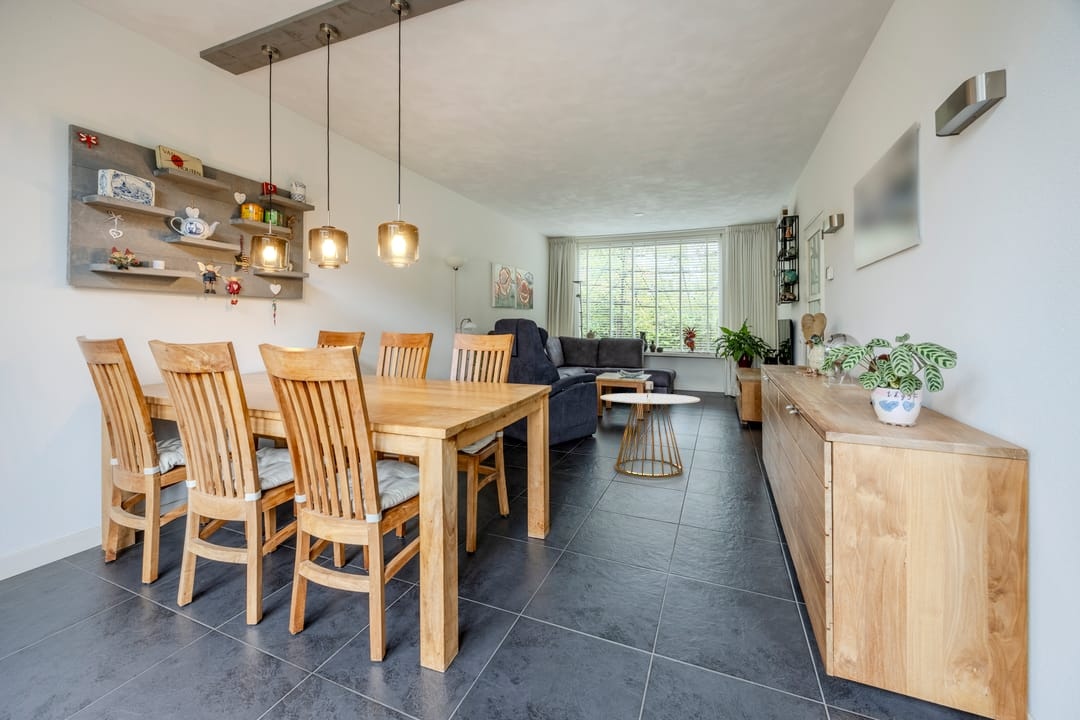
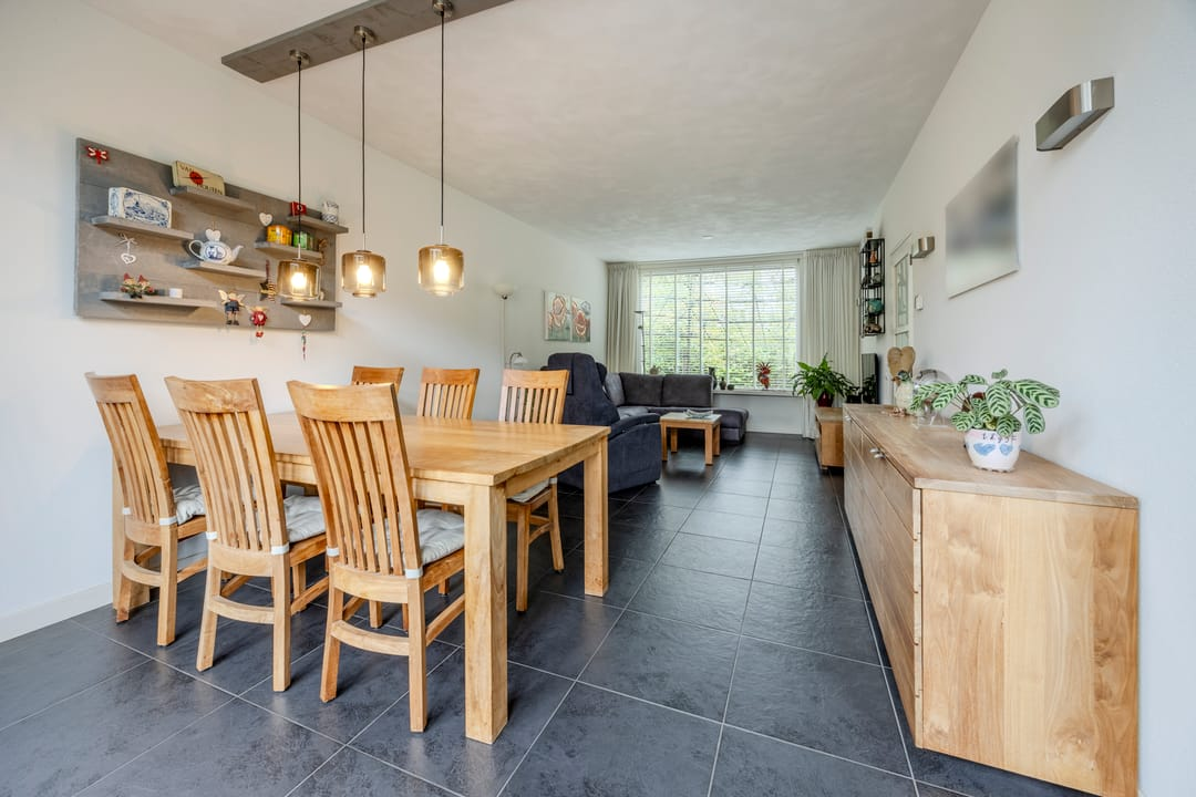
- side table [599,381,701,479]
